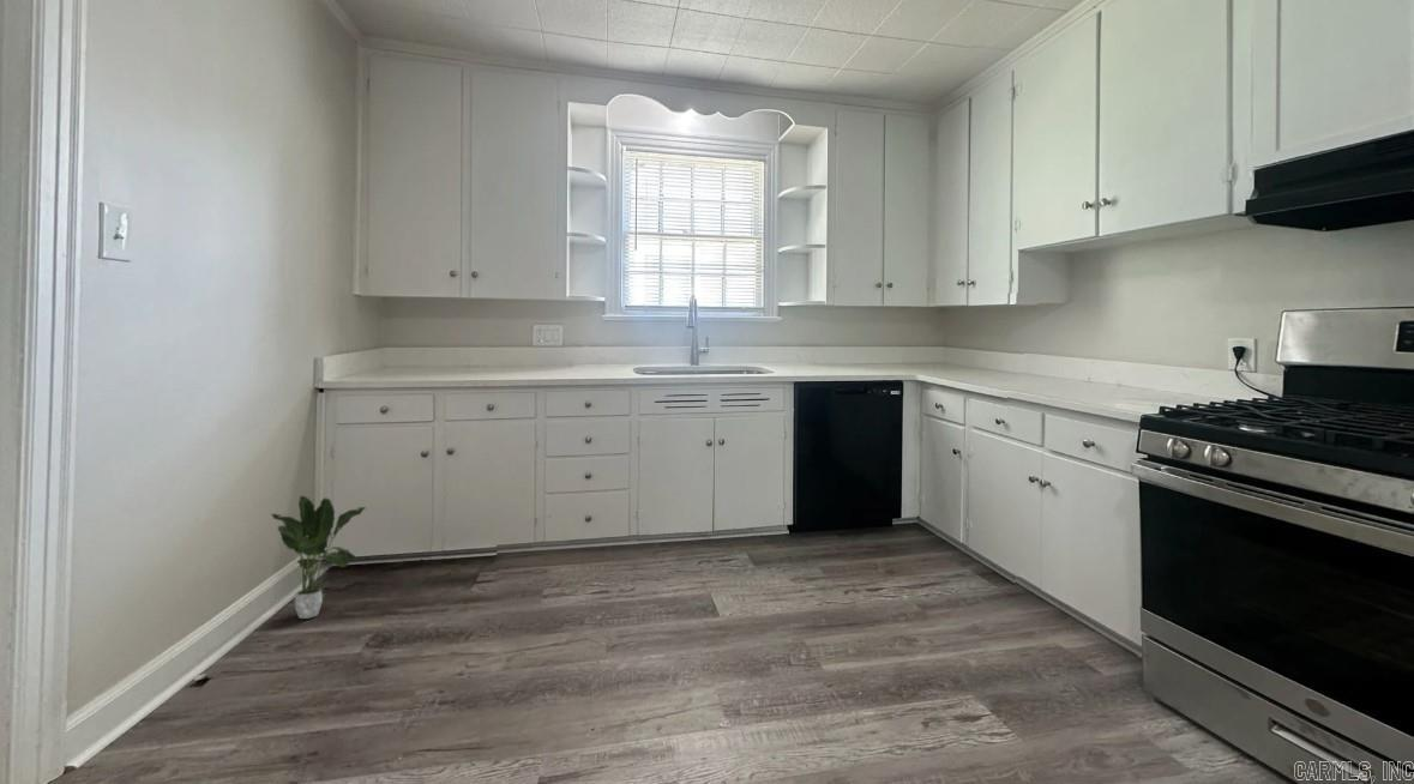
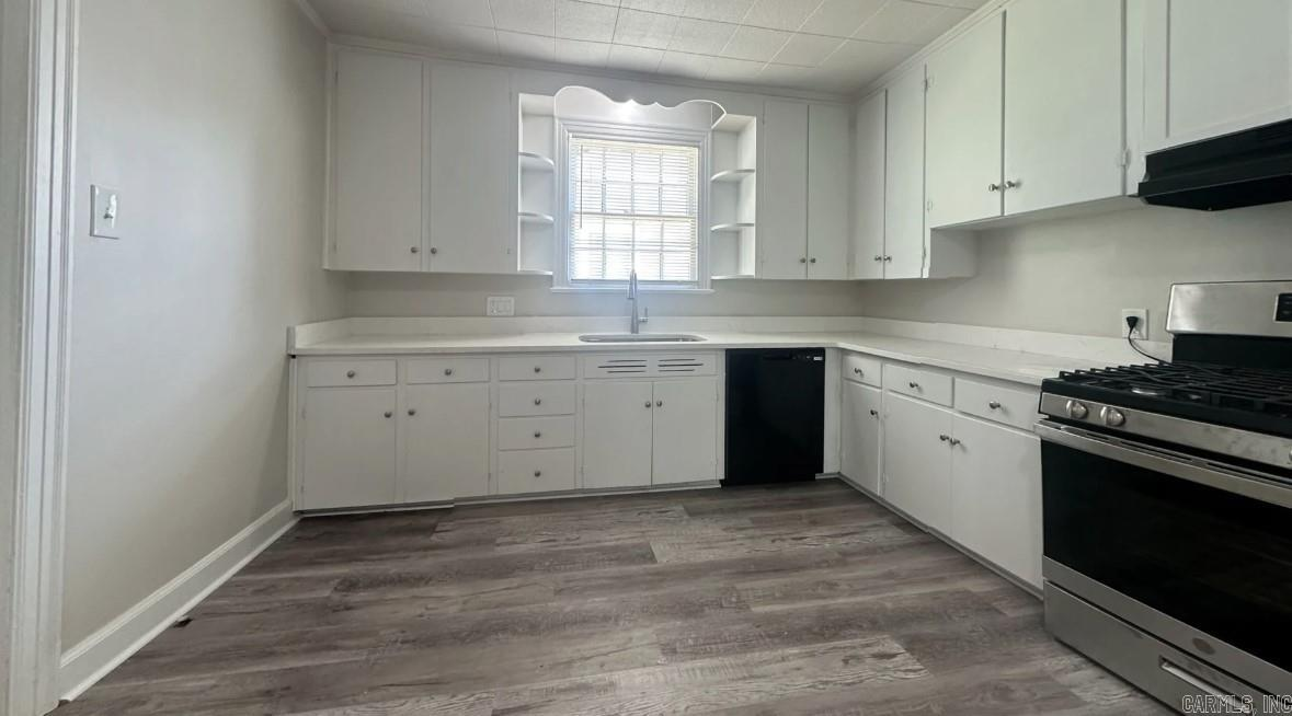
- potted plant [270,494,367,620]
